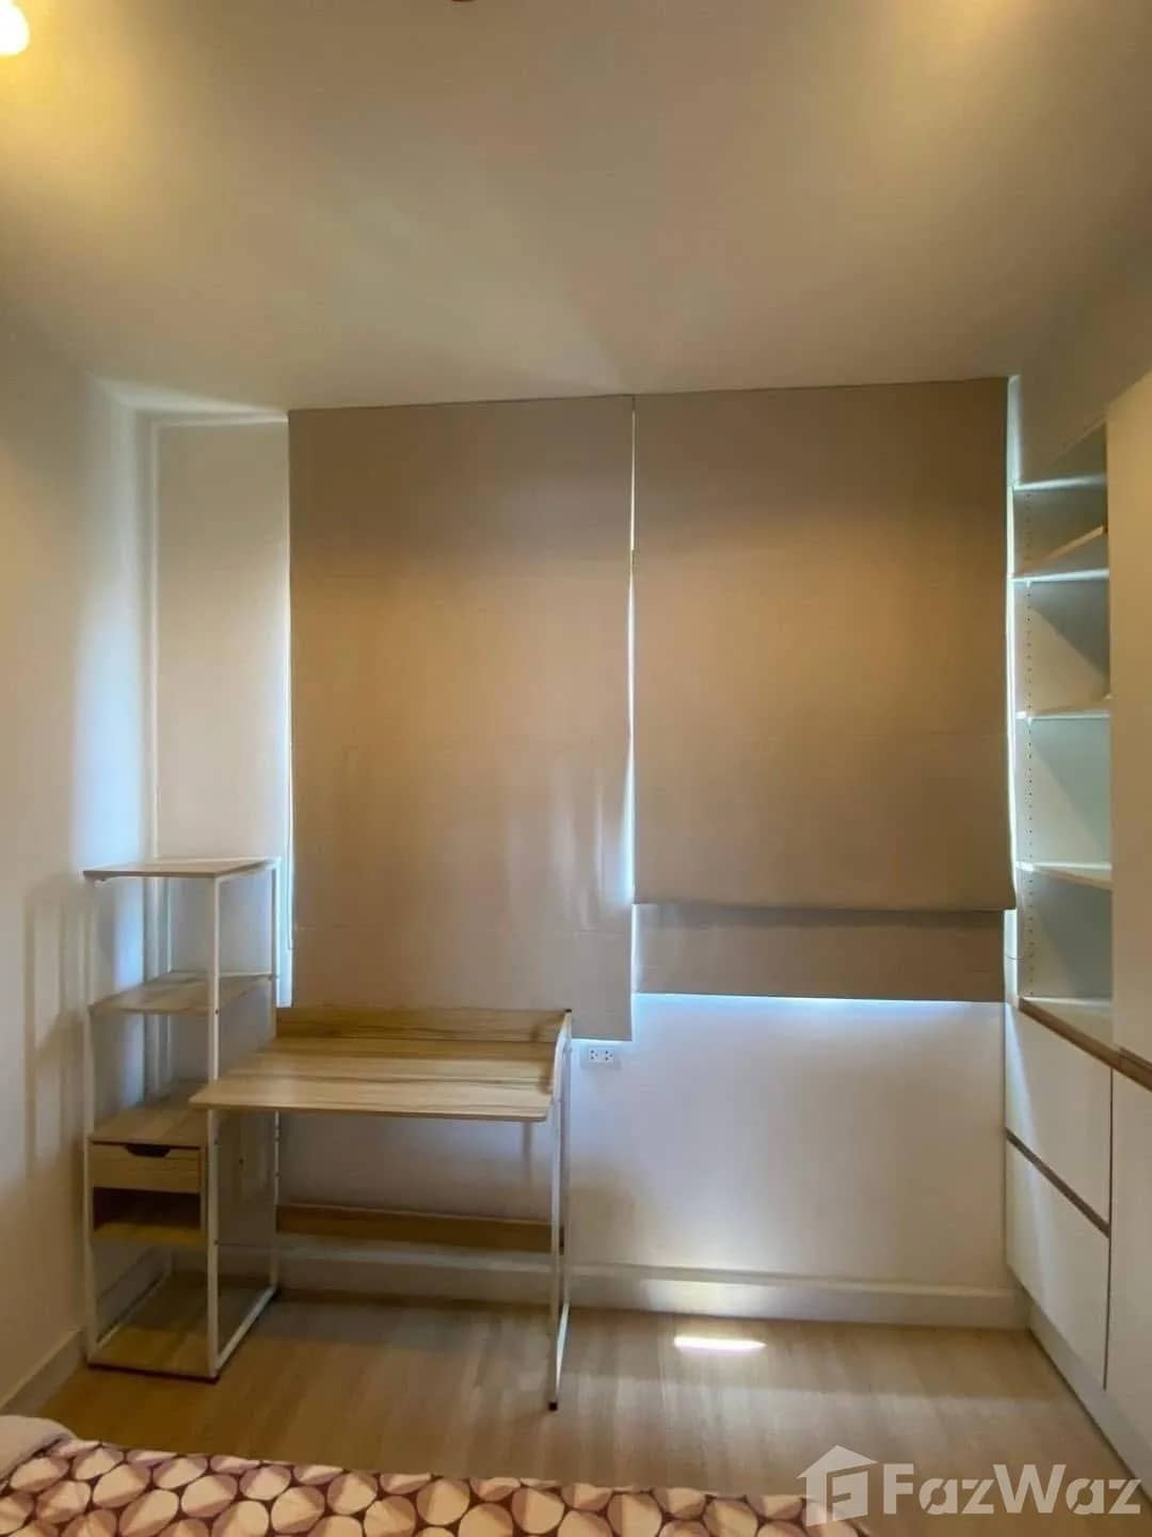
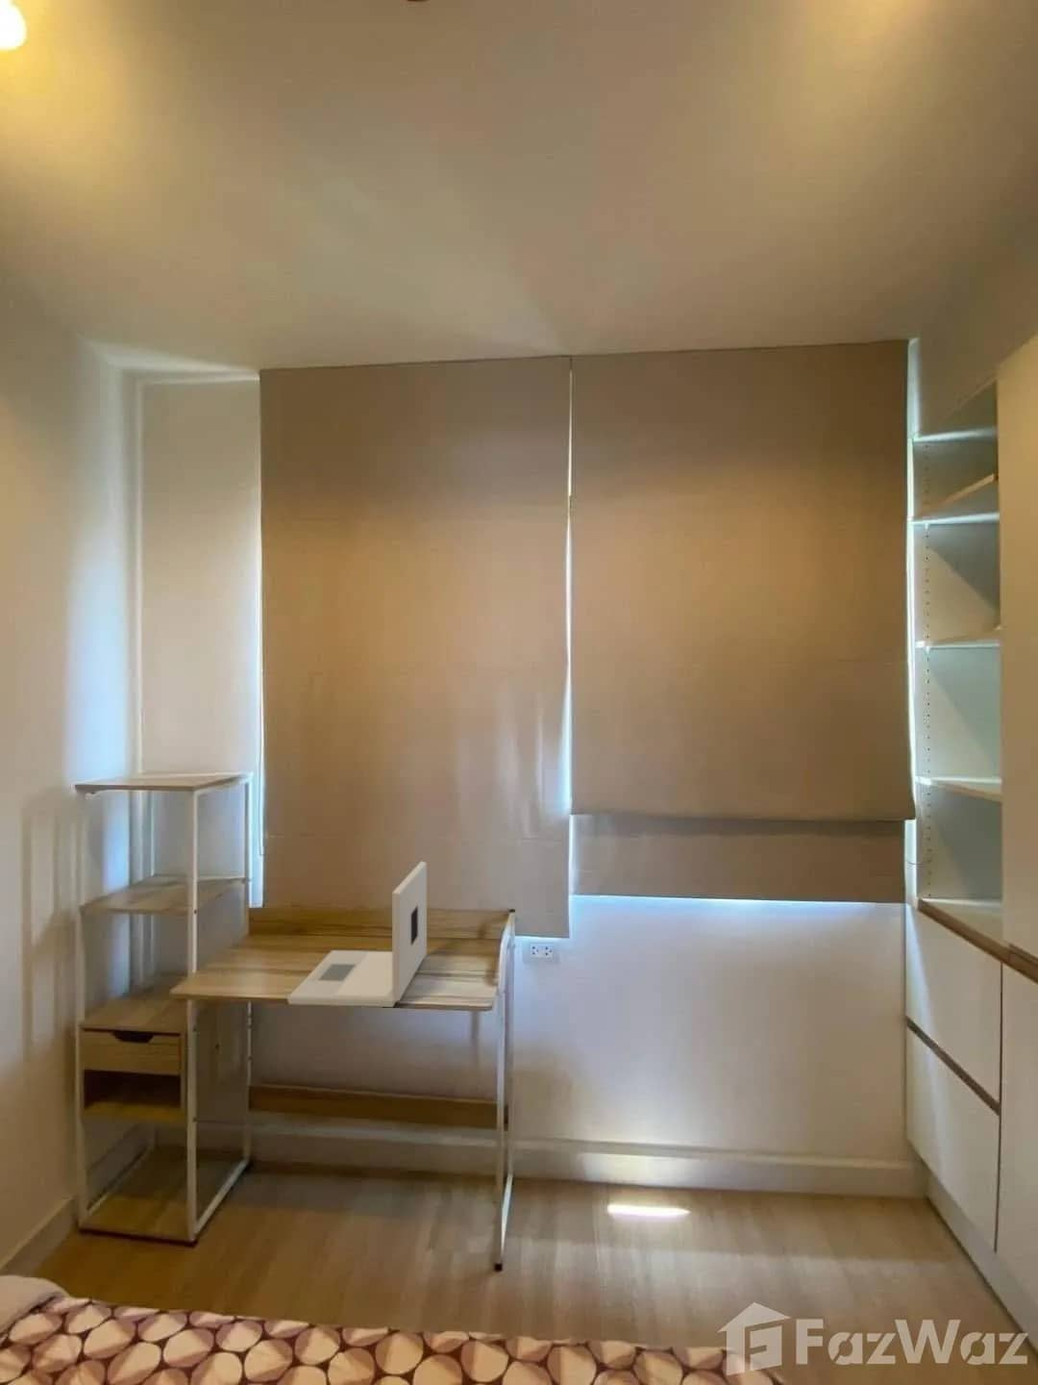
+ laptop [287,859,427,1008]
